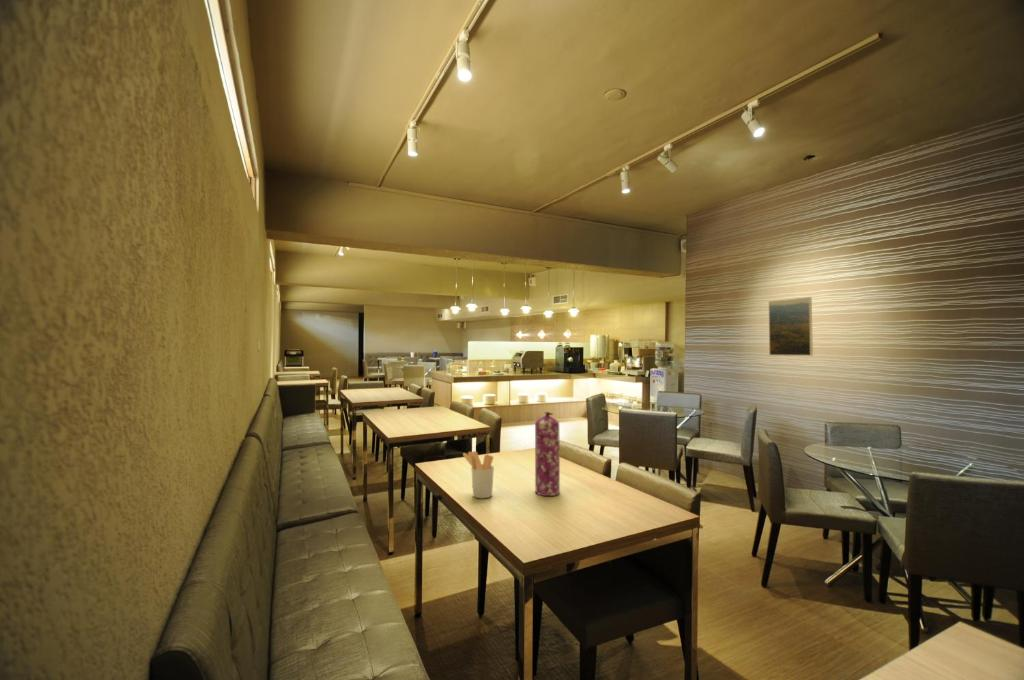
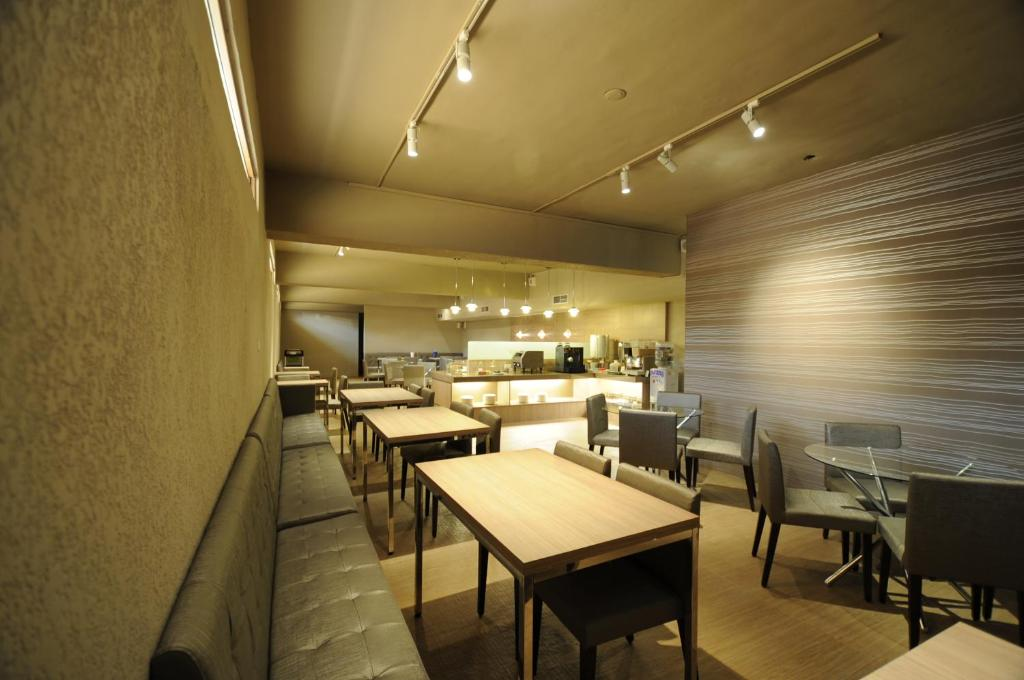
- gas cylinder [534,411,561,497]
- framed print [767,296,814,357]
- utensil holder [462,450,495,499]
